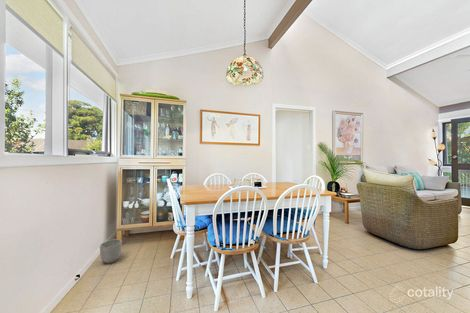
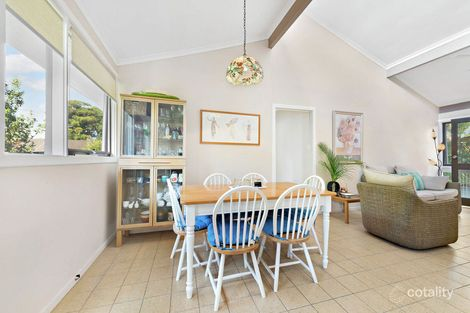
- planter [99,238,123,265]
